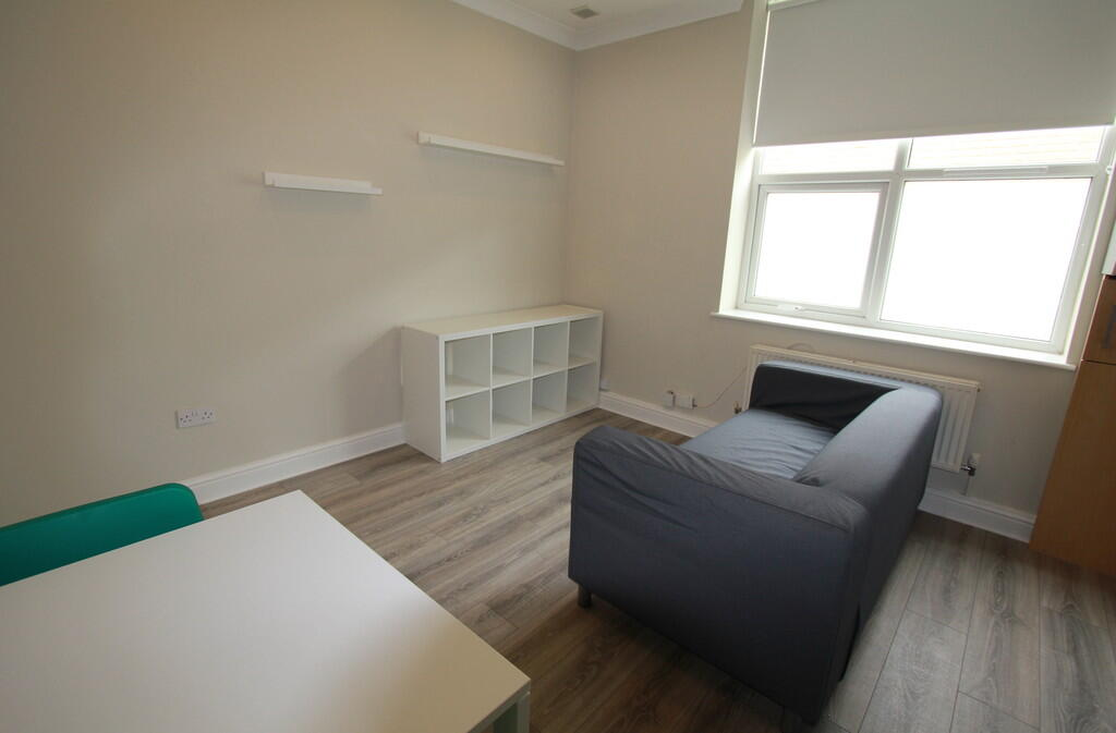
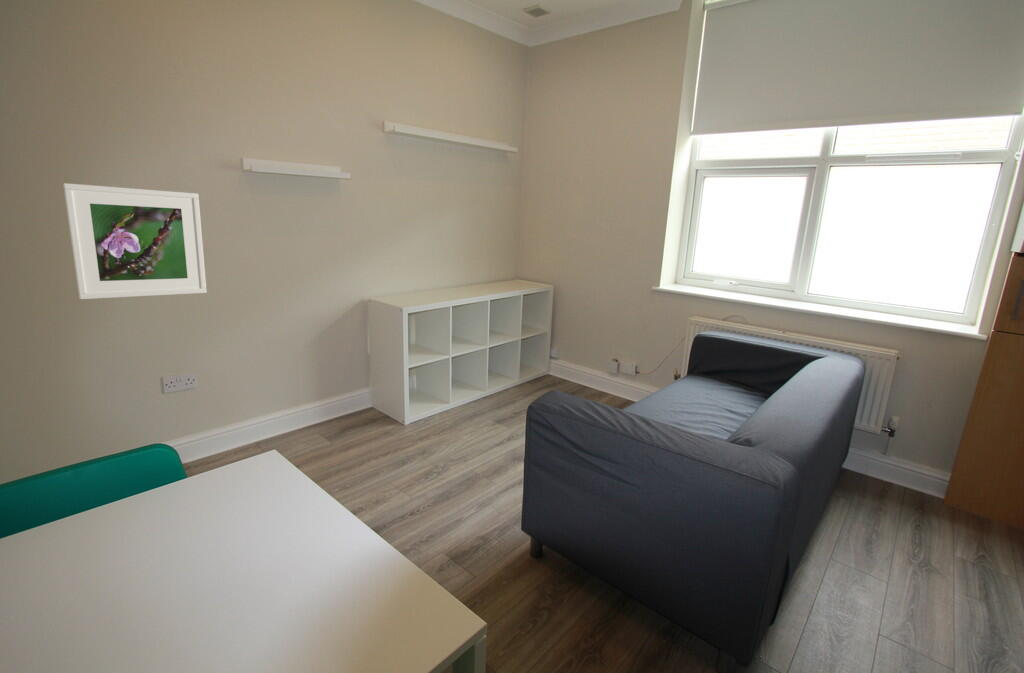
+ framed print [62,182,208,300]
